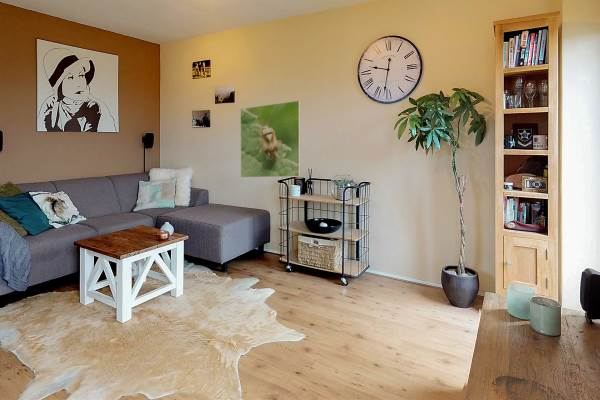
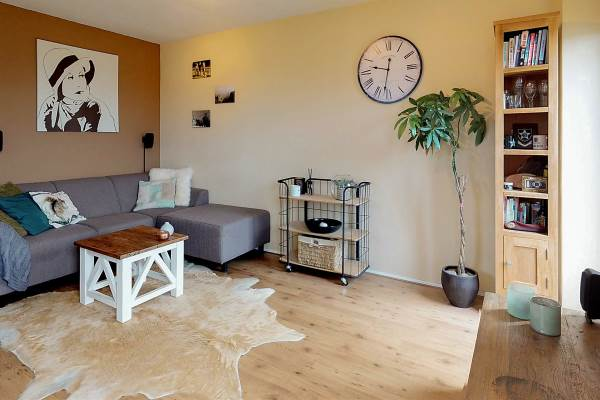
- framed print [240,100,302,178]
